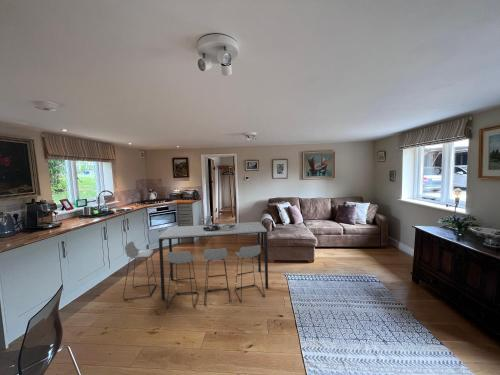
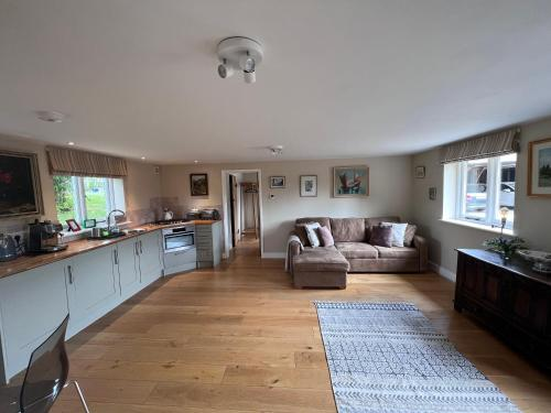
- dining table [122,215,269,309]
